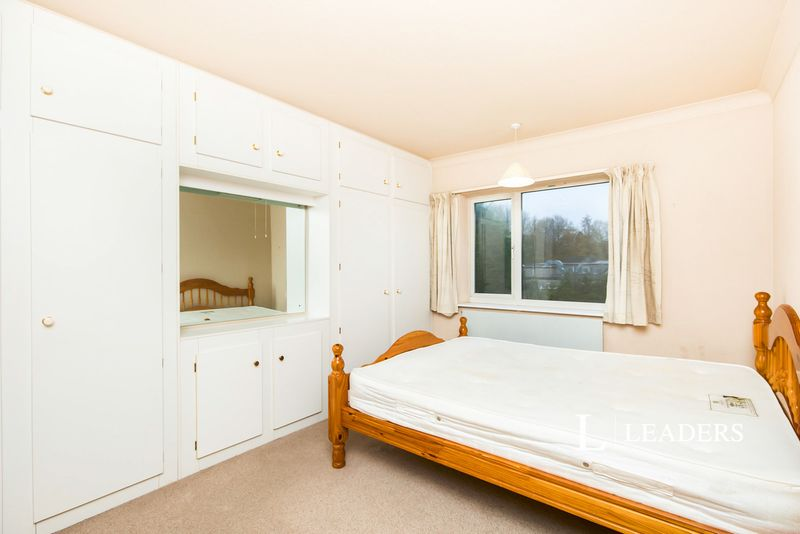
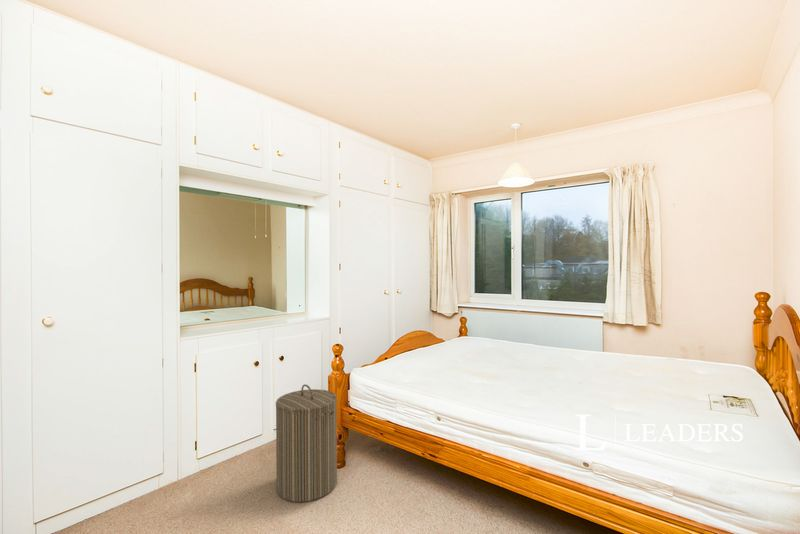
+ laundry hamper [275,383,338,503]
